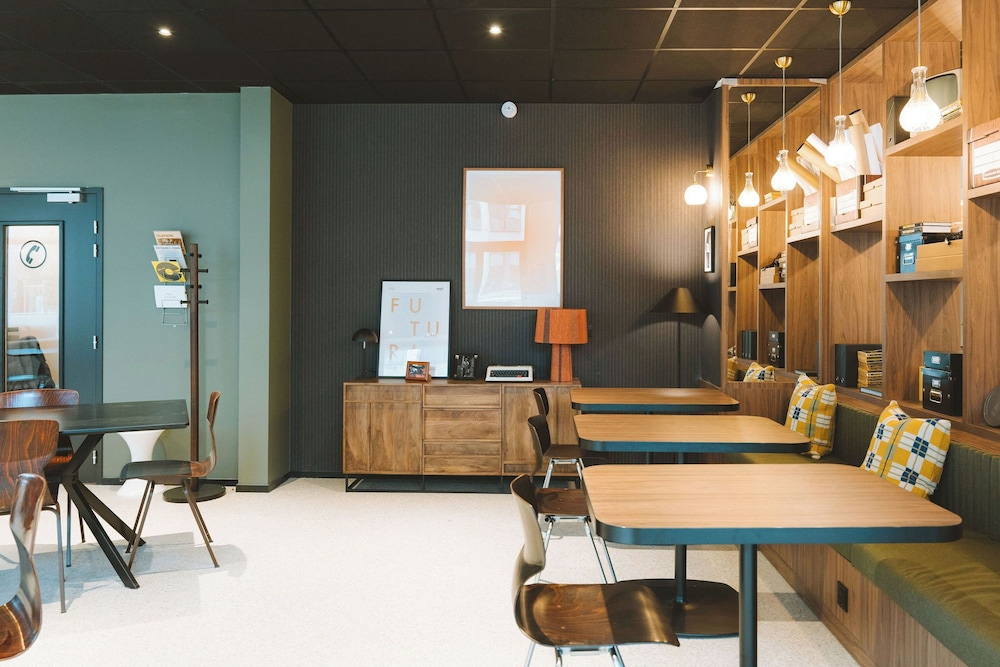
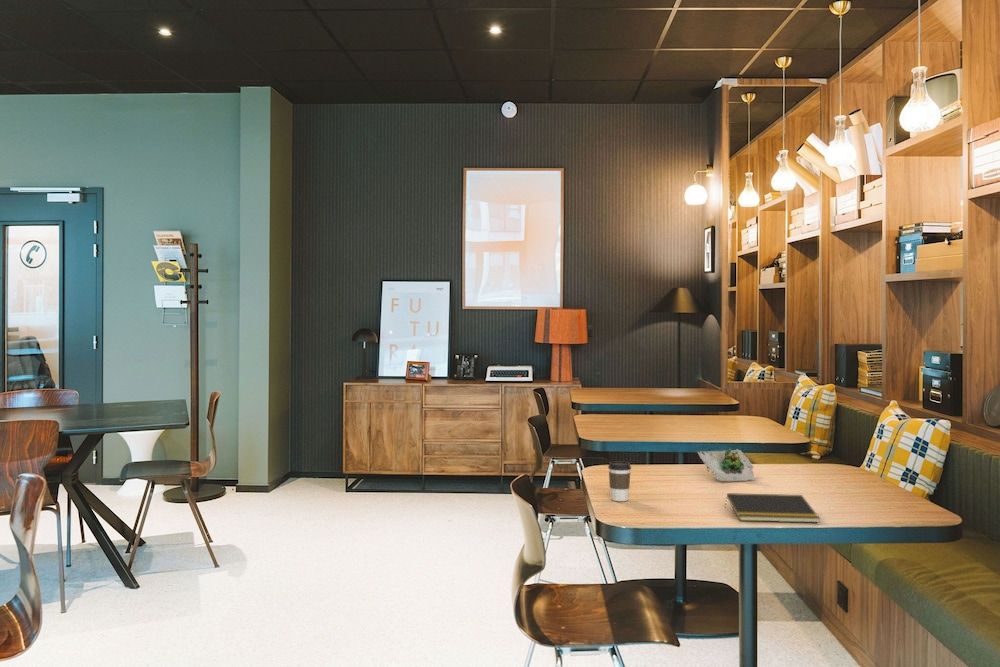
+ coffee cup [607,460,632,502]
+ succulent plant [696,448,757,482]
+ notepad [724,492,821,524]
